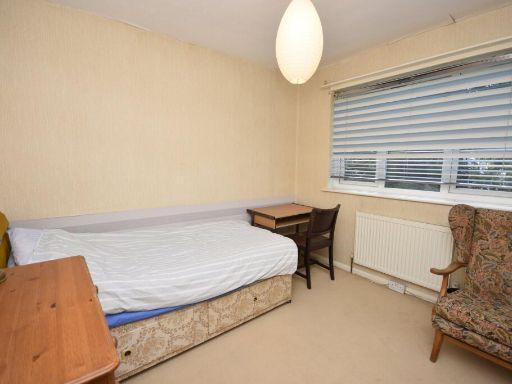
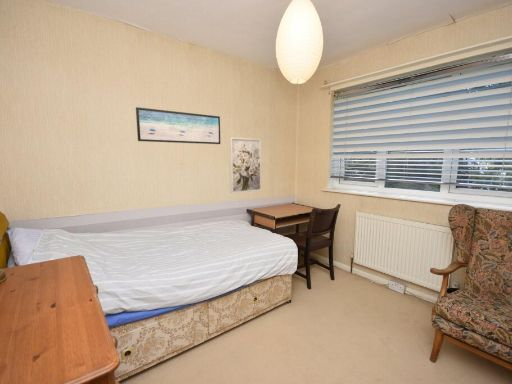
+ wall art [135,106,221,145]
+ wall art [228,136,263,194]
